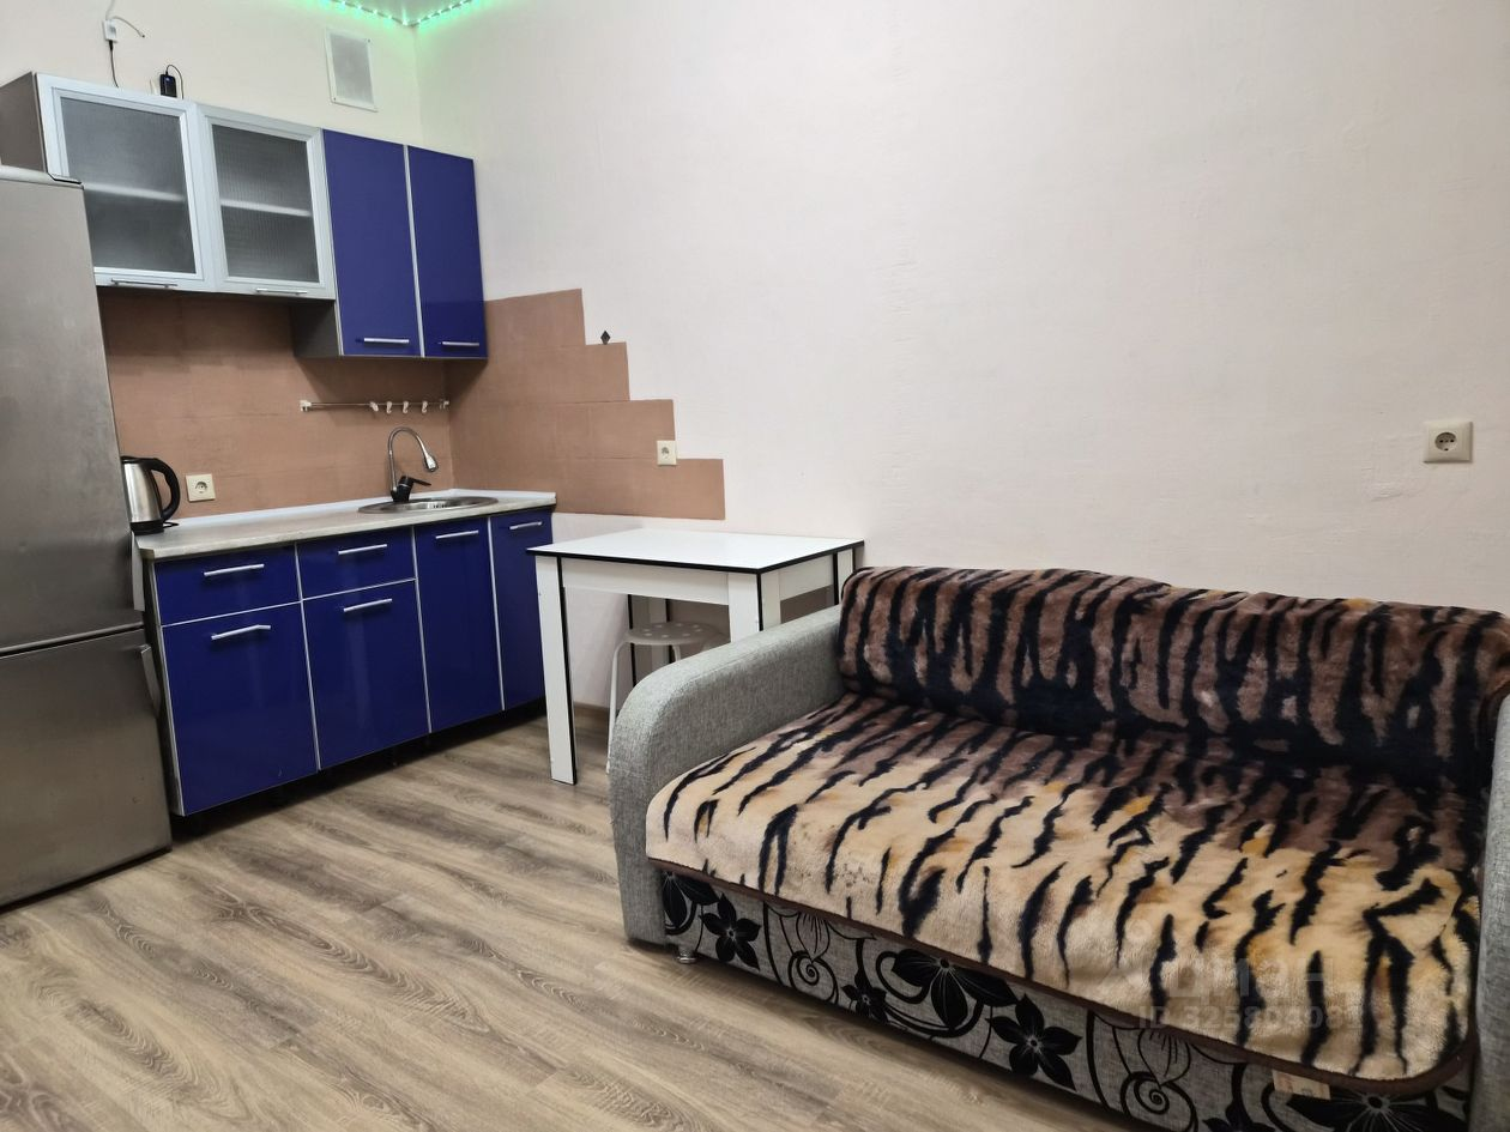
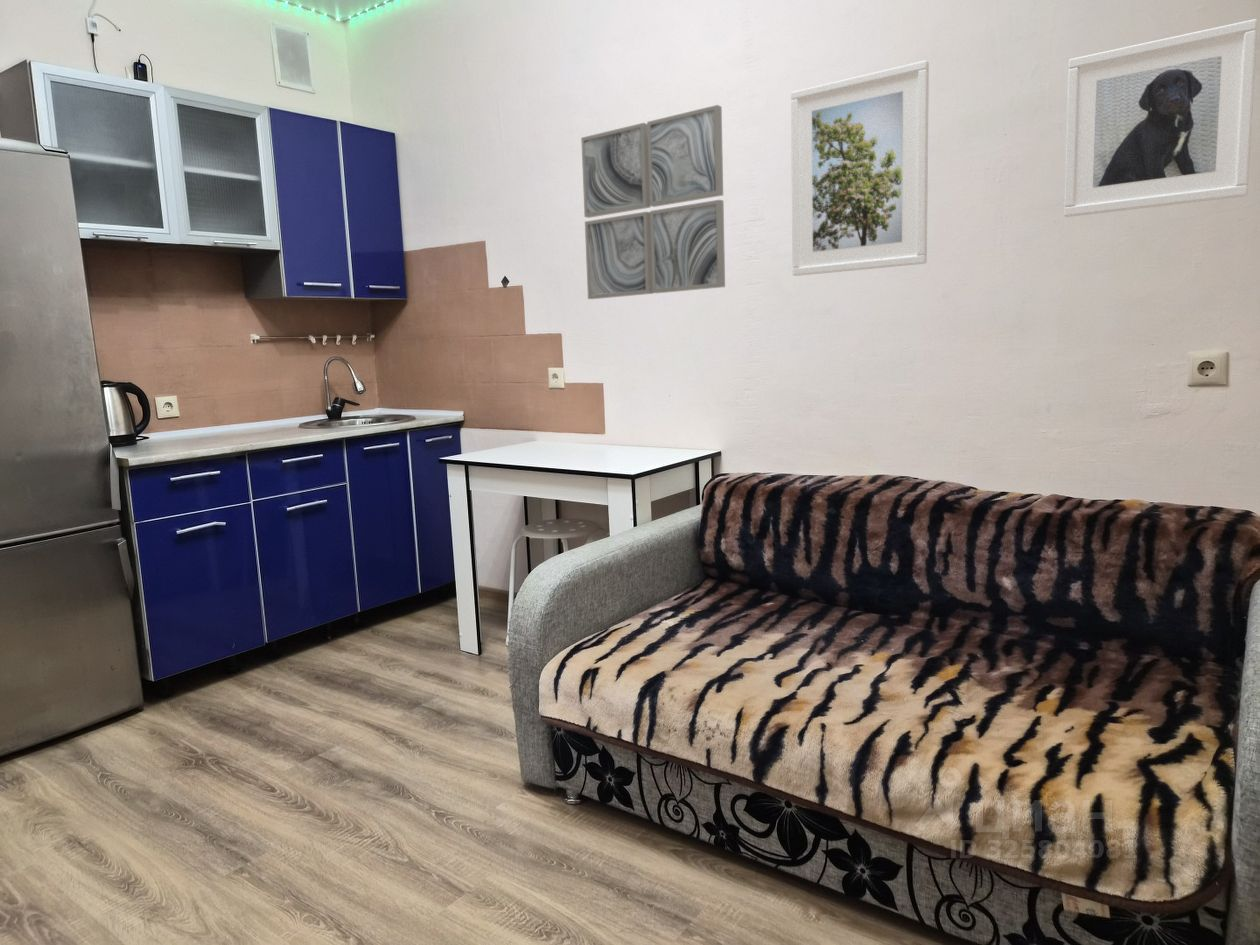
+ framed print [1063,18,1259,218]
+ wall art [580,104,726,300]
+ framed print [790,59,930,277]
